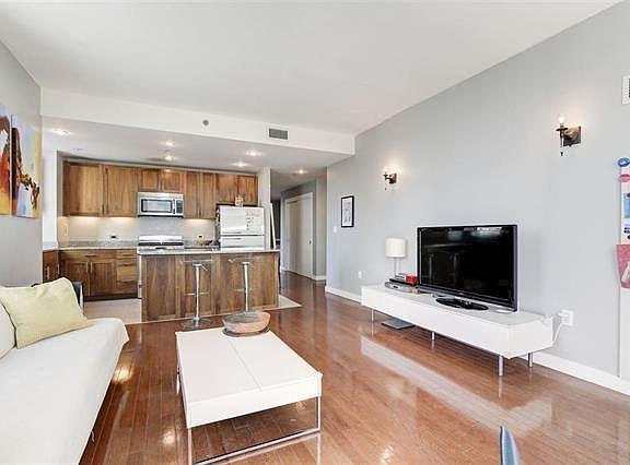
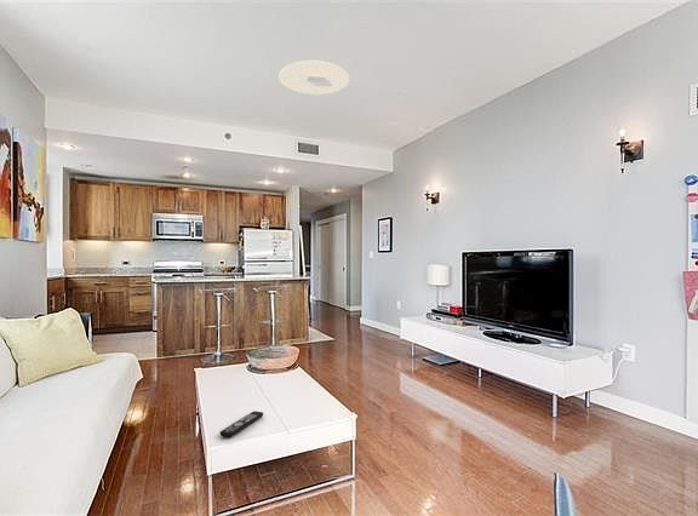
+ ceiling light [278,59,351,96]
+ remote control [219,411,264,438]
